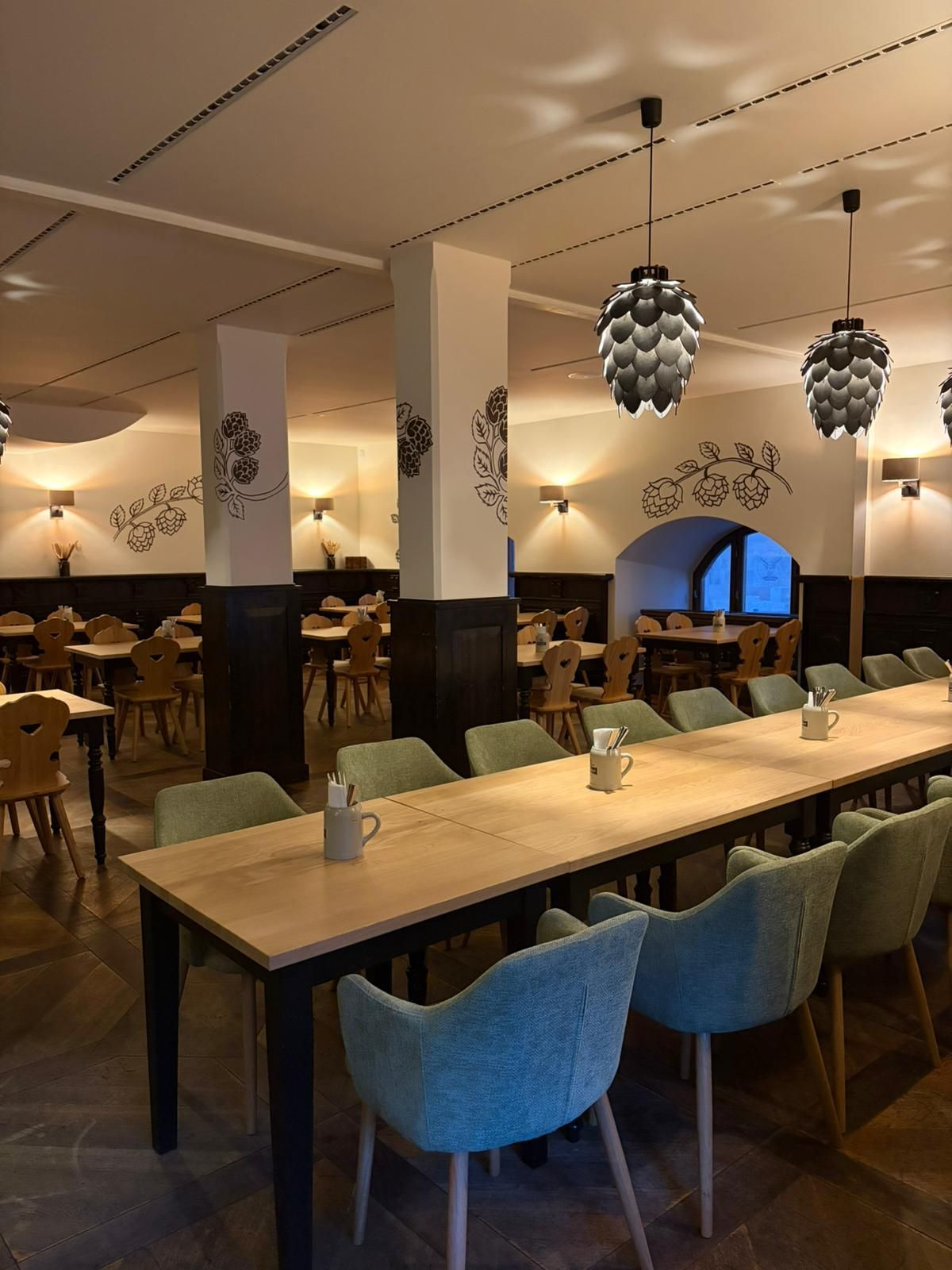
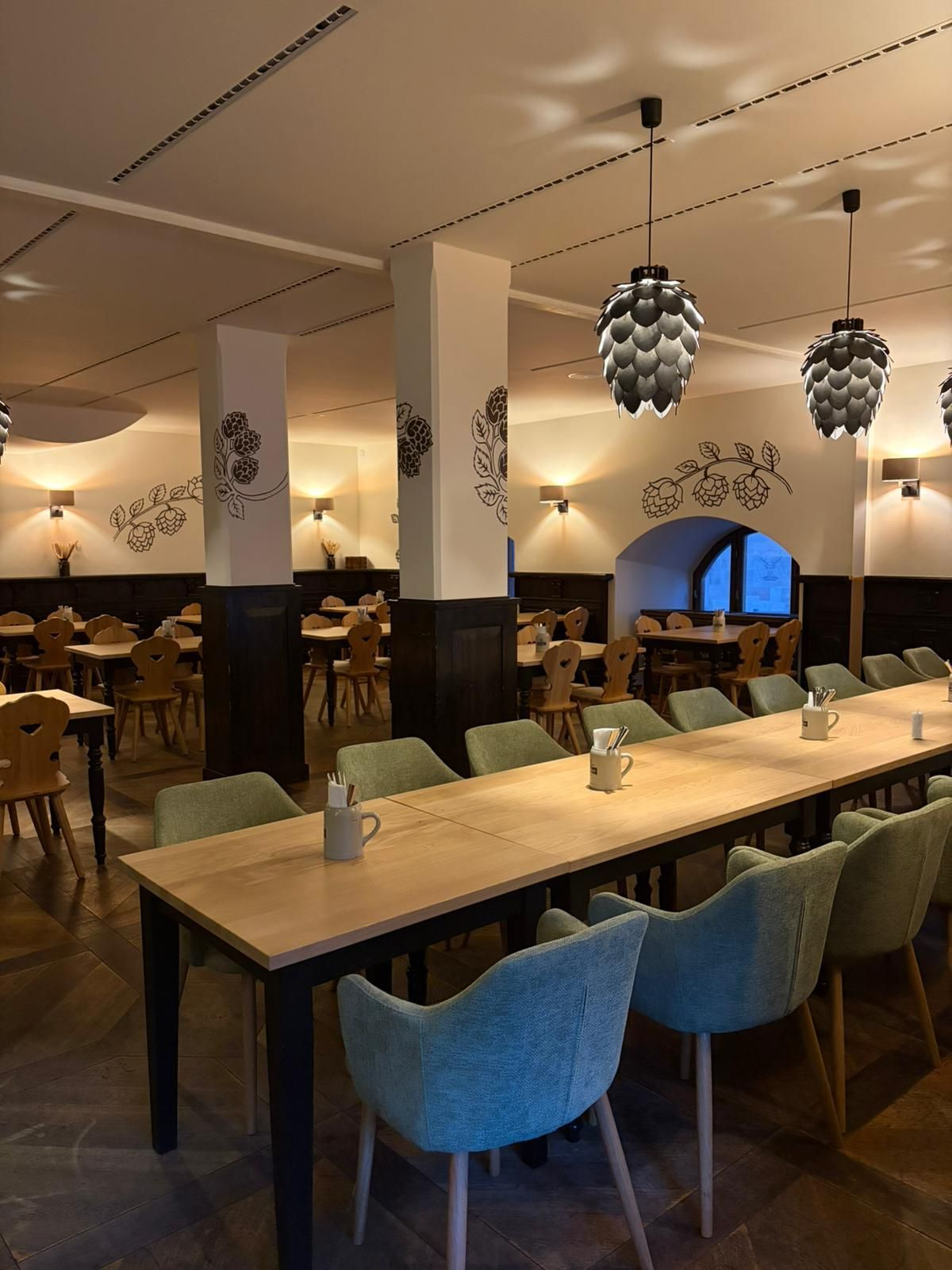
+ candle [910,706,924,739]
